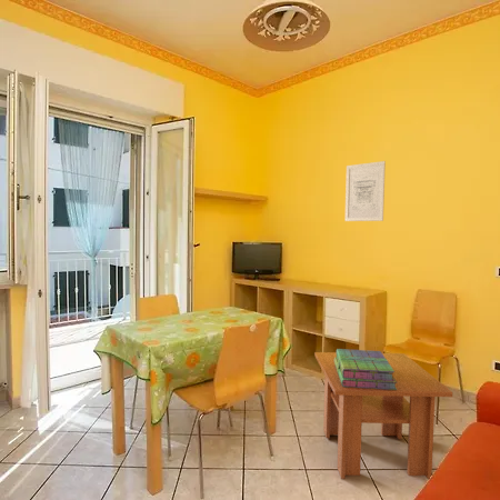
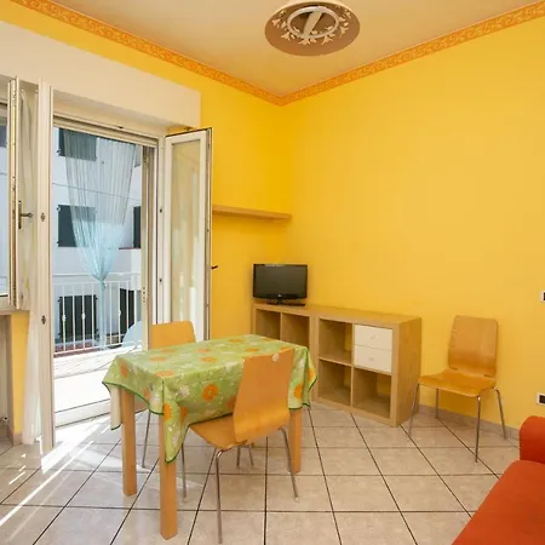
- stack of books [334,348,397,390]
- coffee table [313,351,453,480]
- wall art [344,160,387,222]
